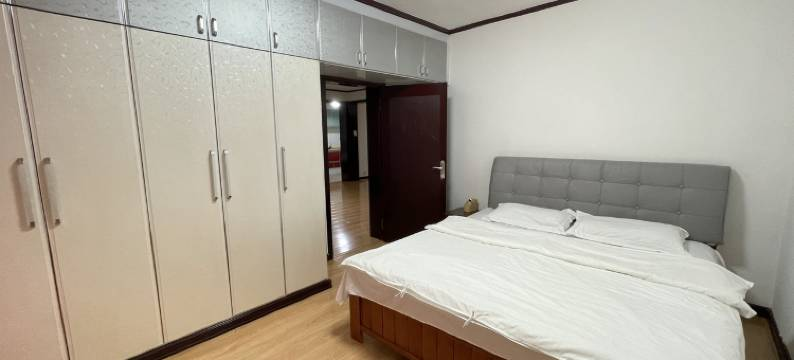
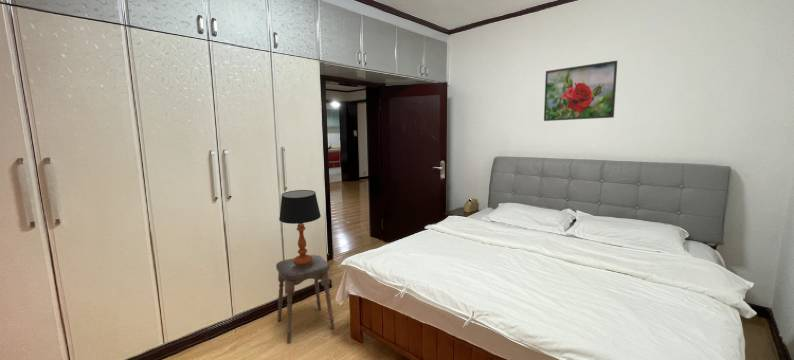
+ stool [275,254,335,343]
+ table lamp [278,189,322,266]
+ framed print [543,60,618,122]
